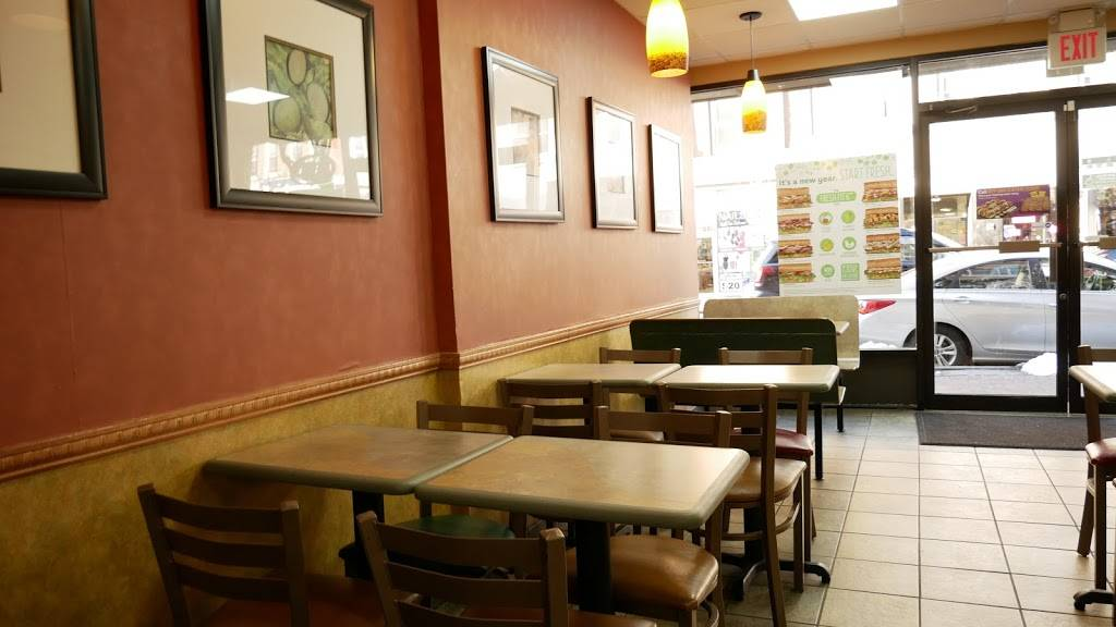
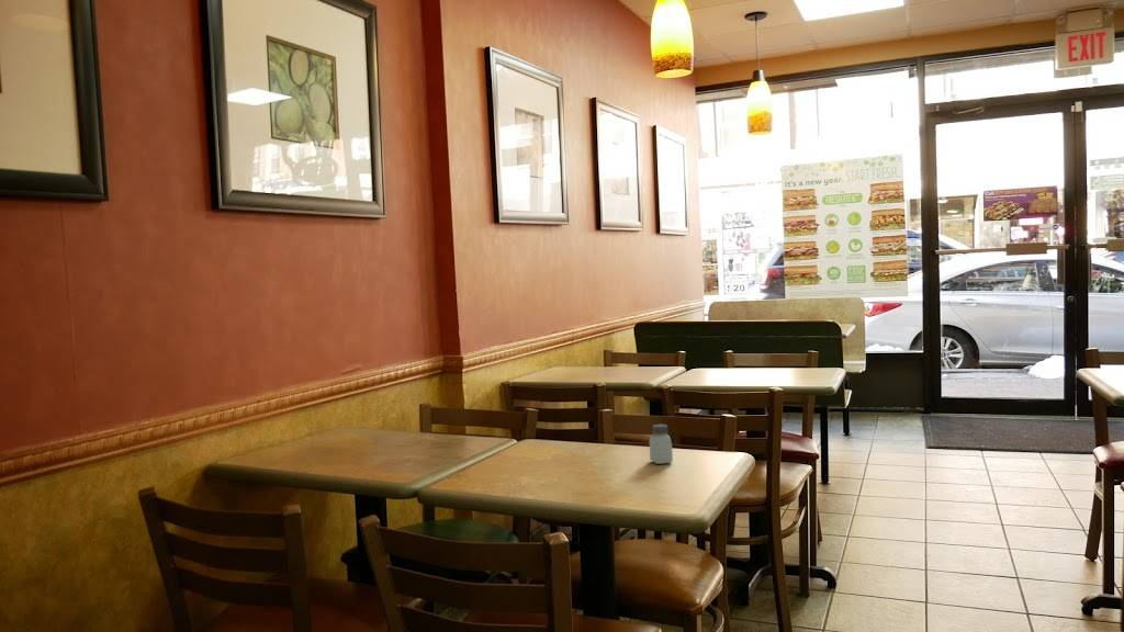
+ saltshaker [649,424,674,465]
